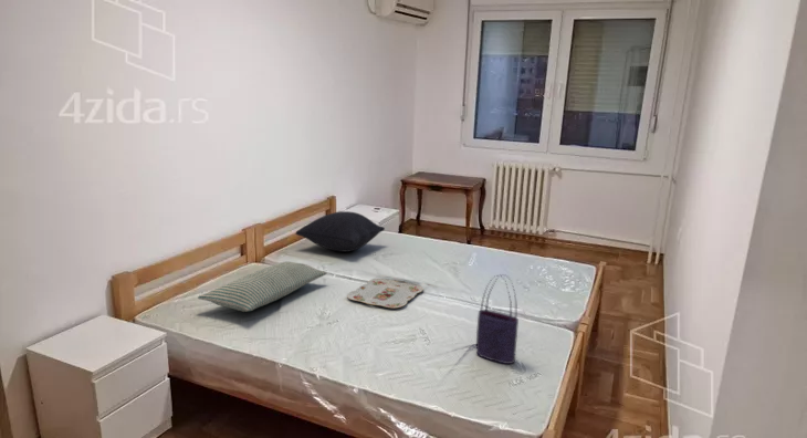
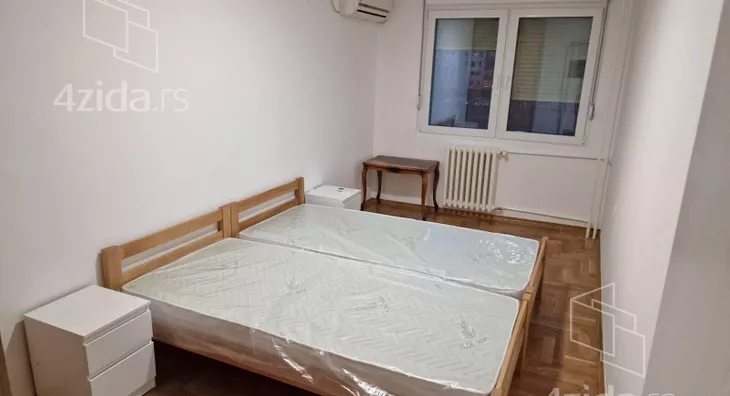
- tote bag [475,273,520,365]
- pillow [197,261,328,313]
- pillow [295,210,386,253]
- serving tray [346,278,425,310]
